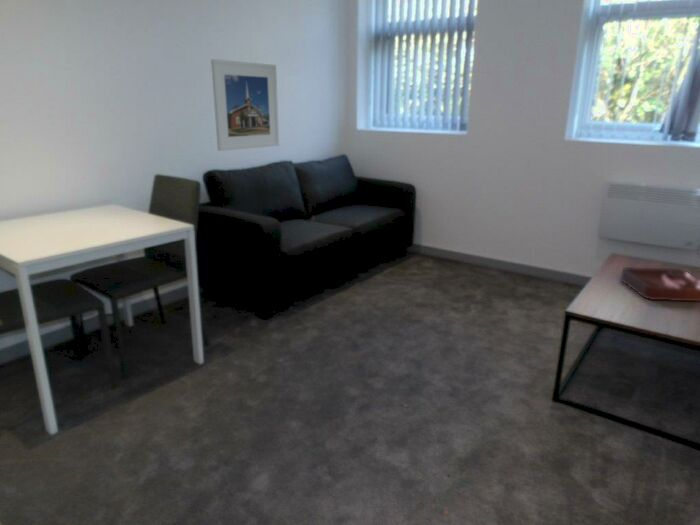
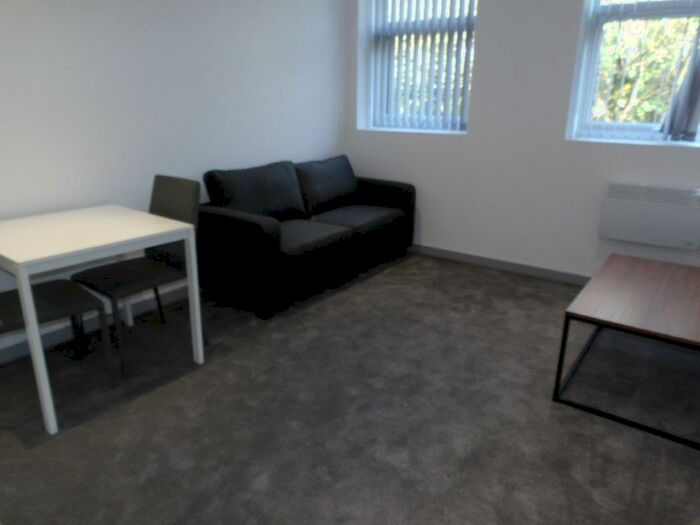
- decorative tray [619,266,700,302]
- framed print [210,58,280,152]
